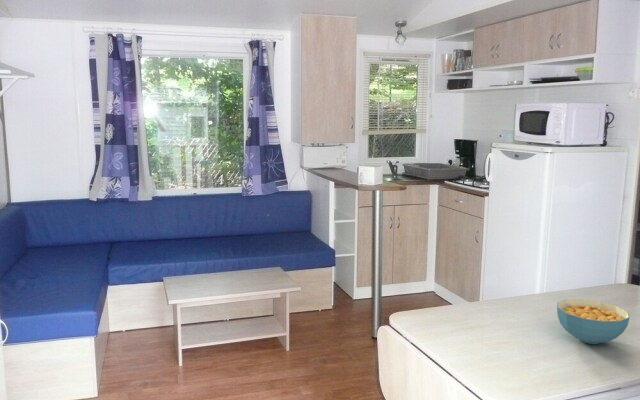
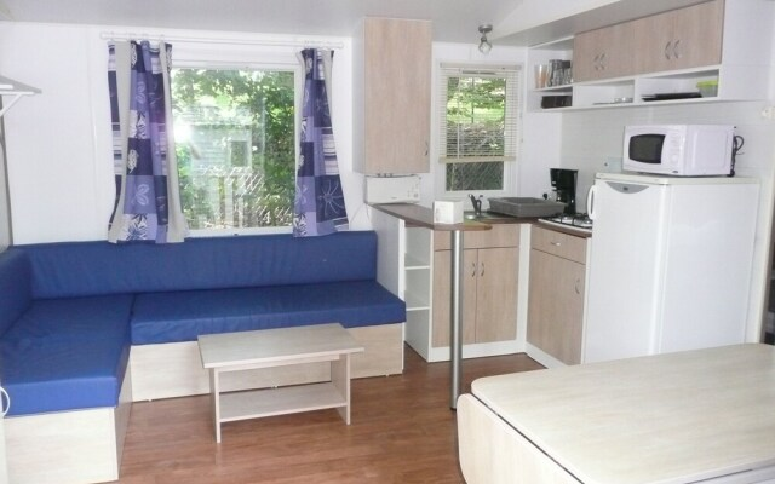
- cereal bowl [556,298,631,345]
